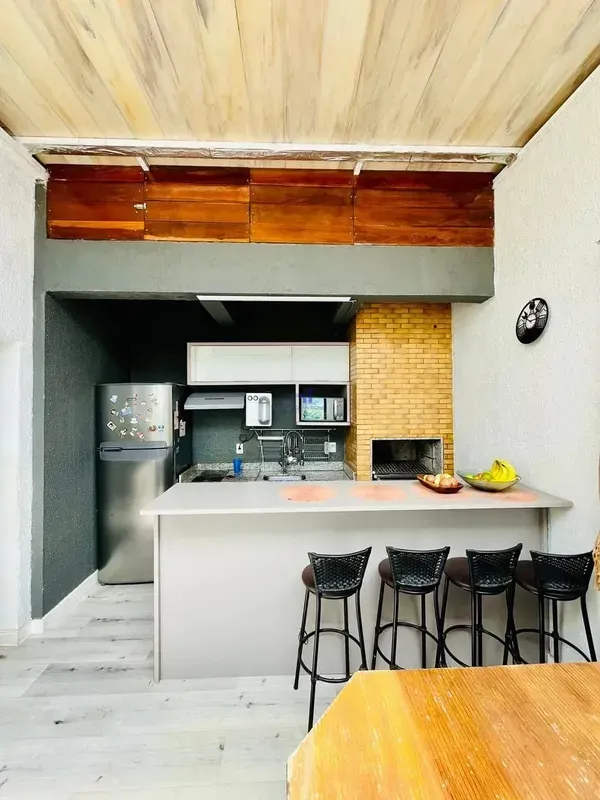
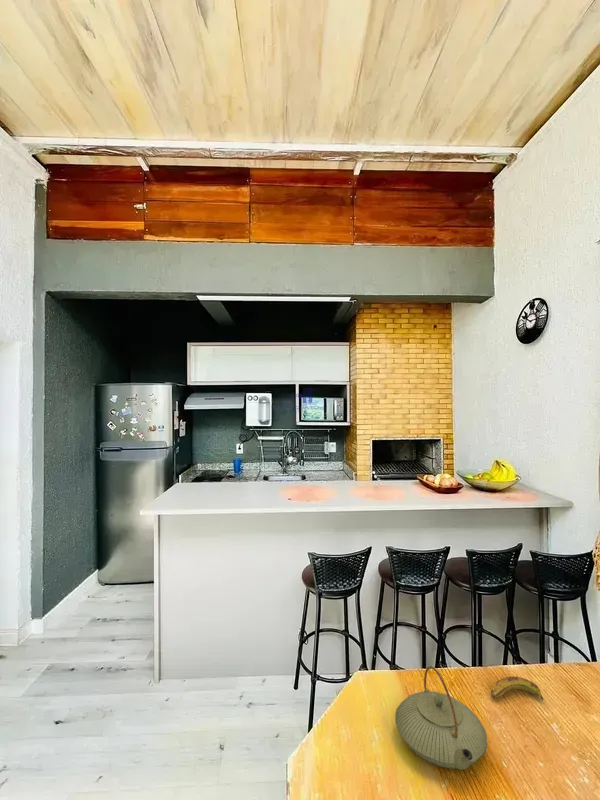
+ banana [490,675,544,701]
+ teapot [394,665,488,771]
